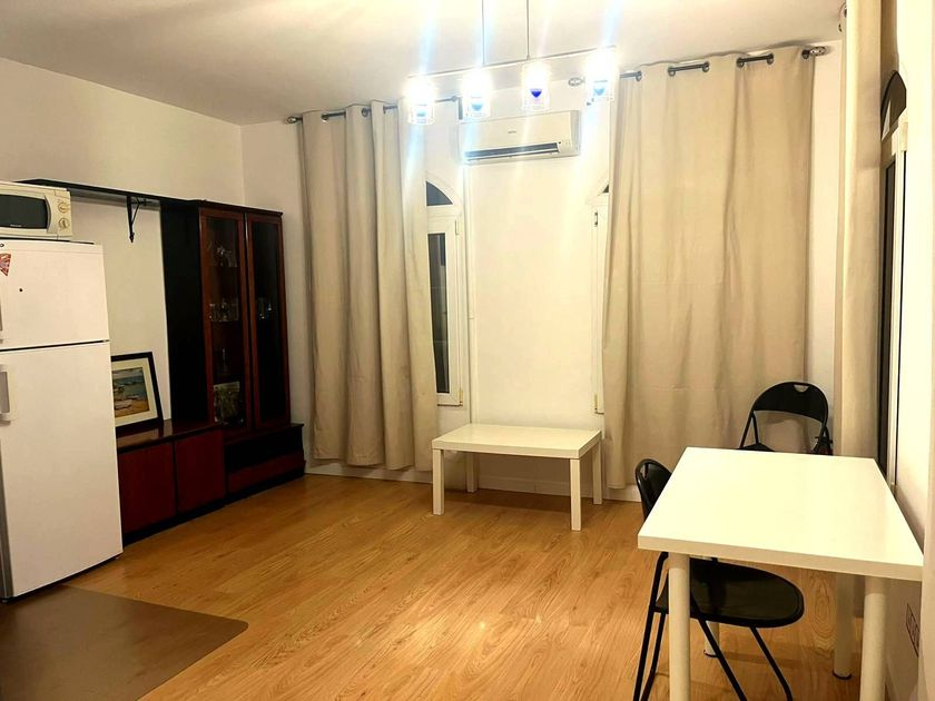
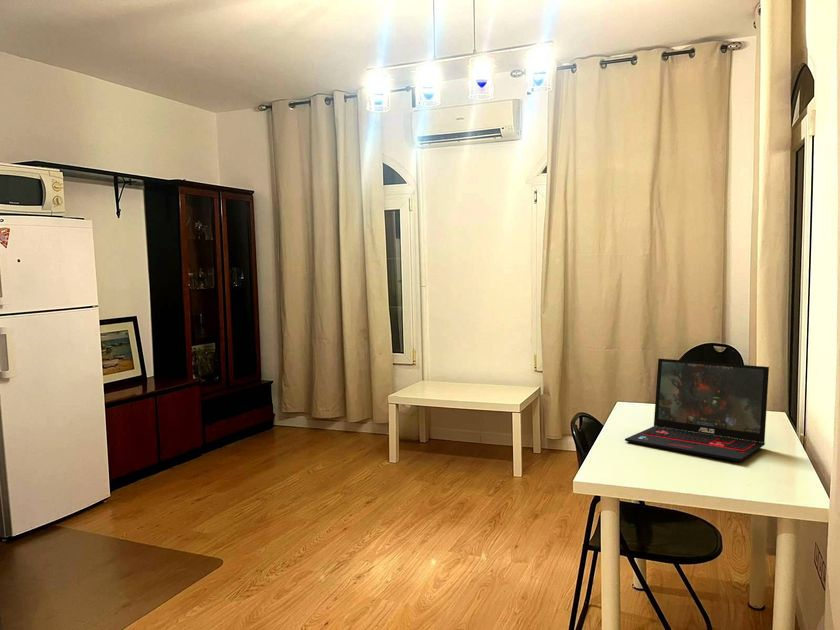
+ laptop [624,357,770,463]
